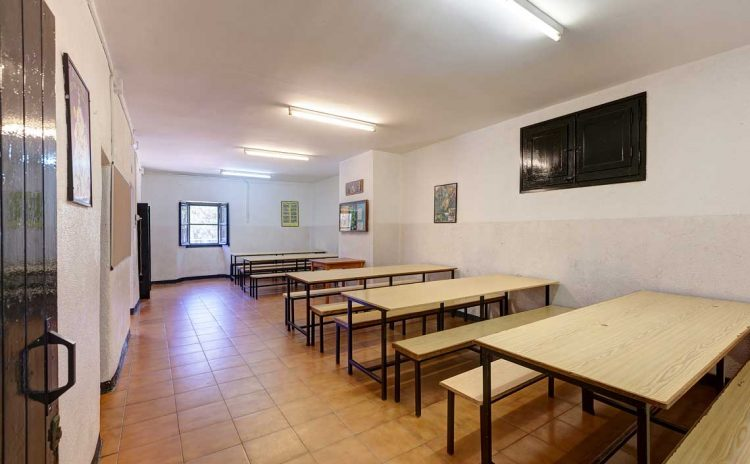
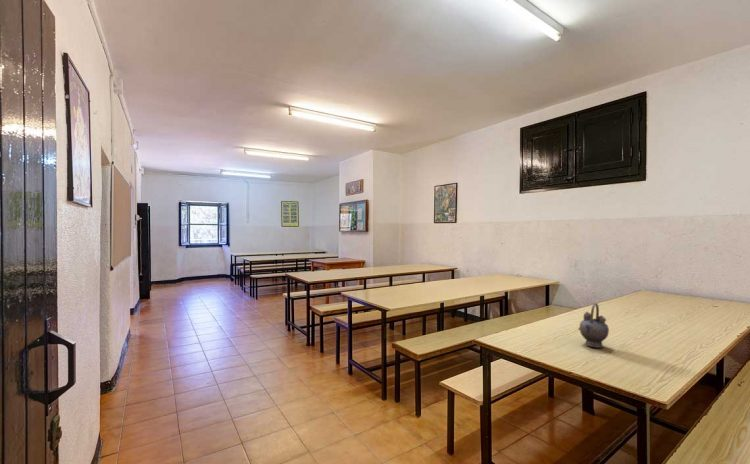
+ teapot [577,302,610,349]
